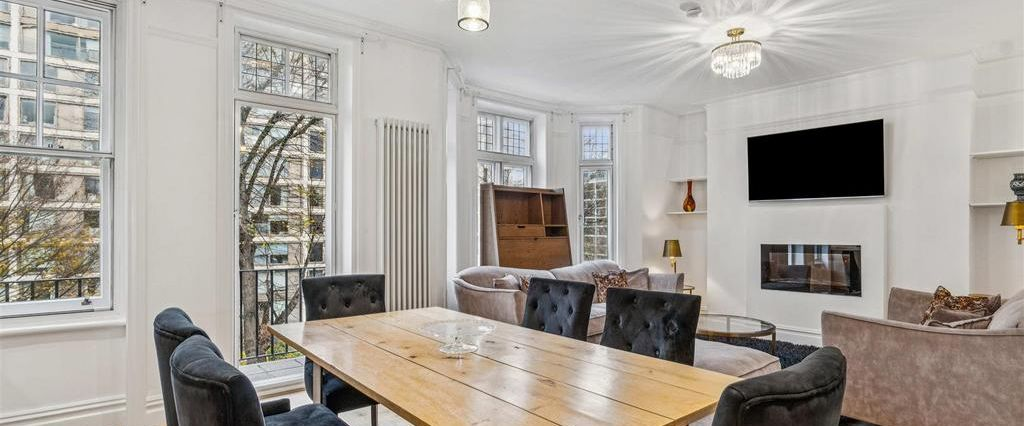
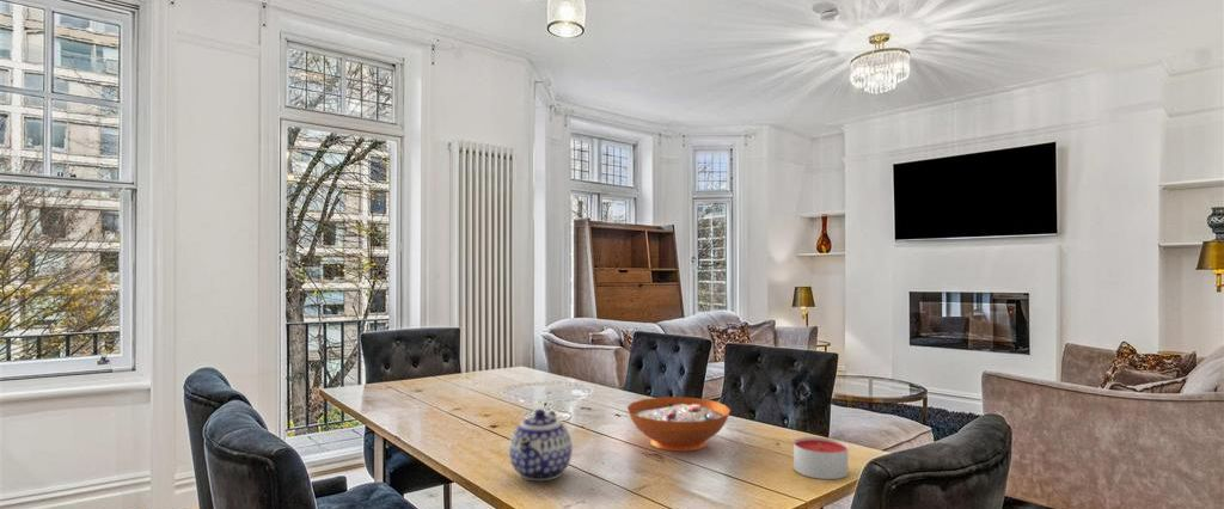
+ candle [792,436,849,480]
+ decorative bowl [626,395,732,453]
+ teapot [508,407,574,483]
